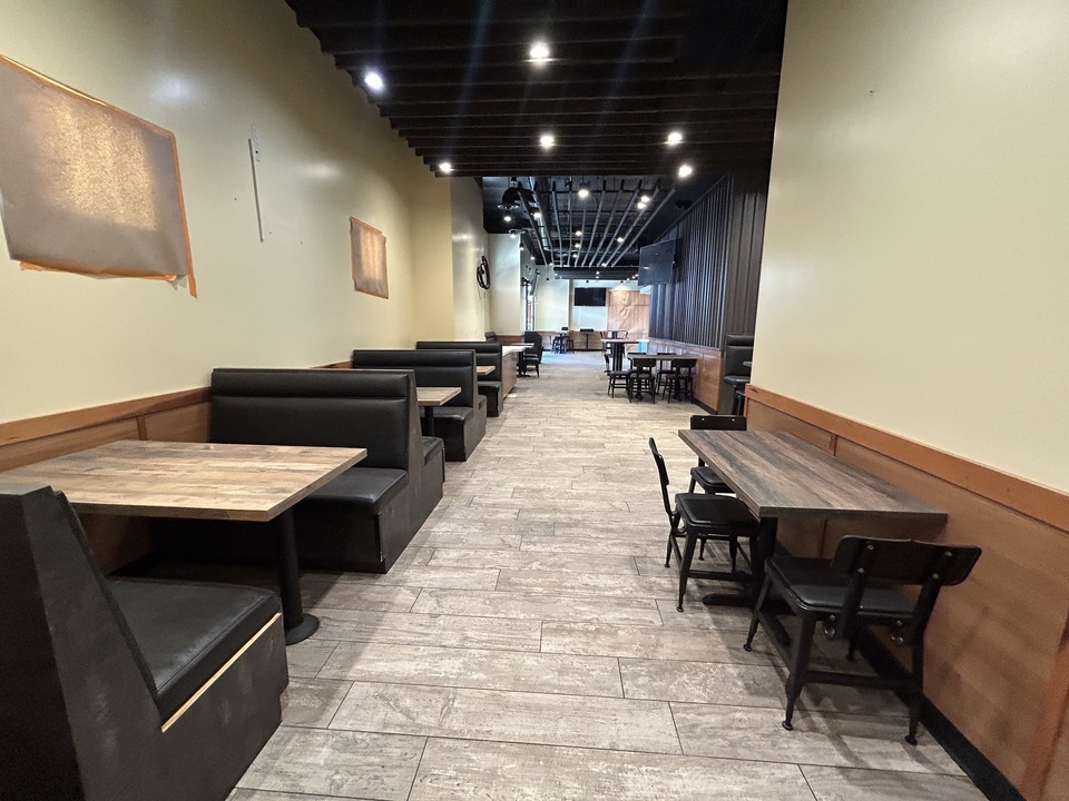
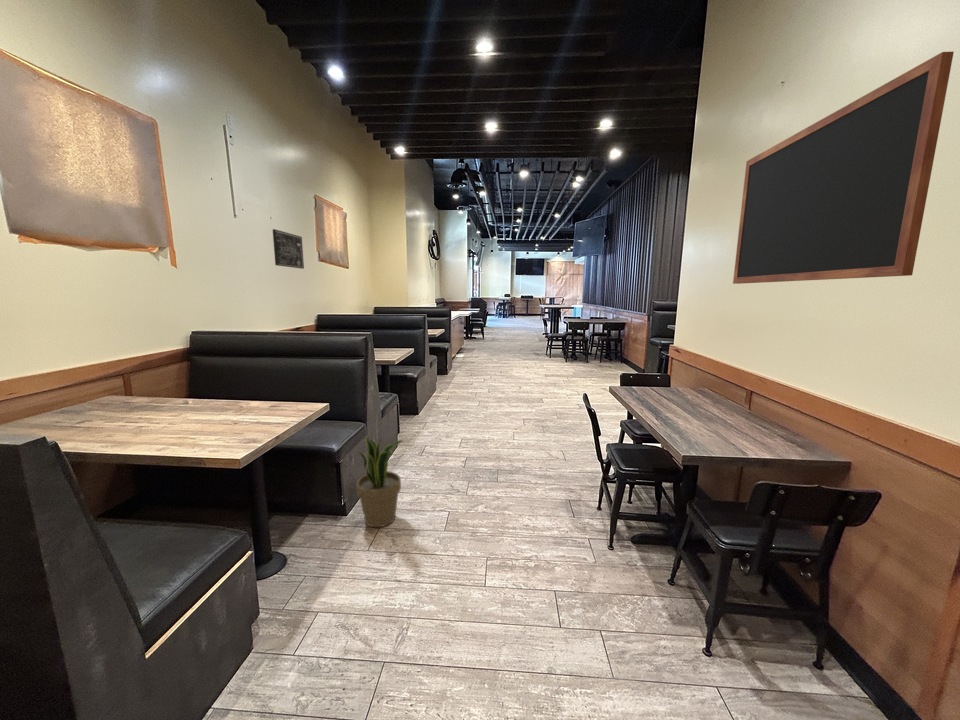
+ potted plant [355,437,405,528]
+ wall art [272,228,305,270]
+ chalkboard [732,51,955,285]
